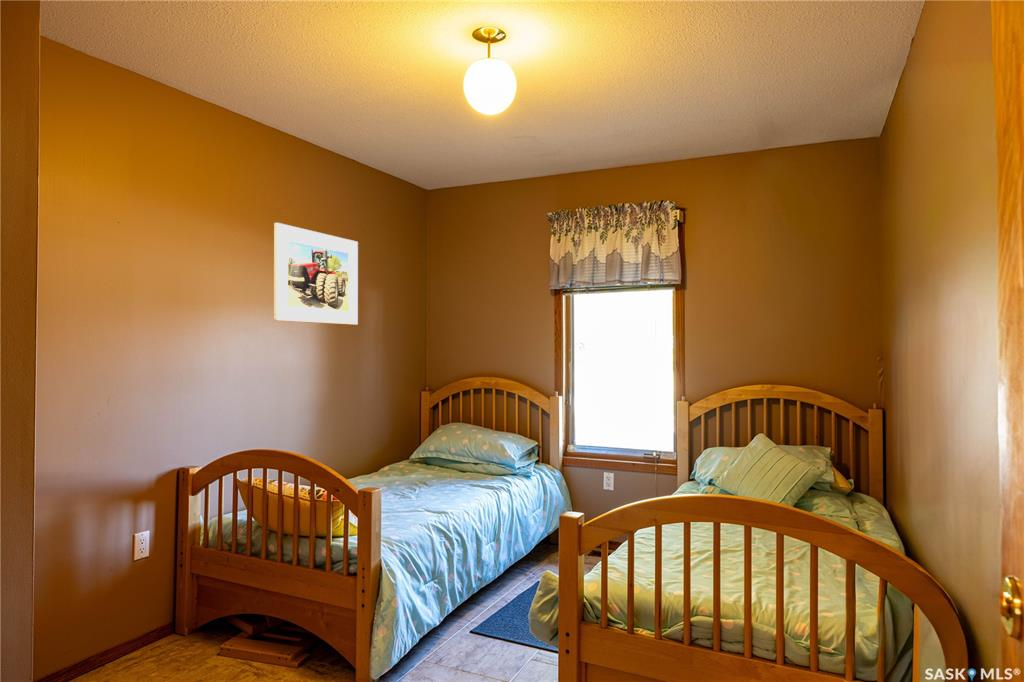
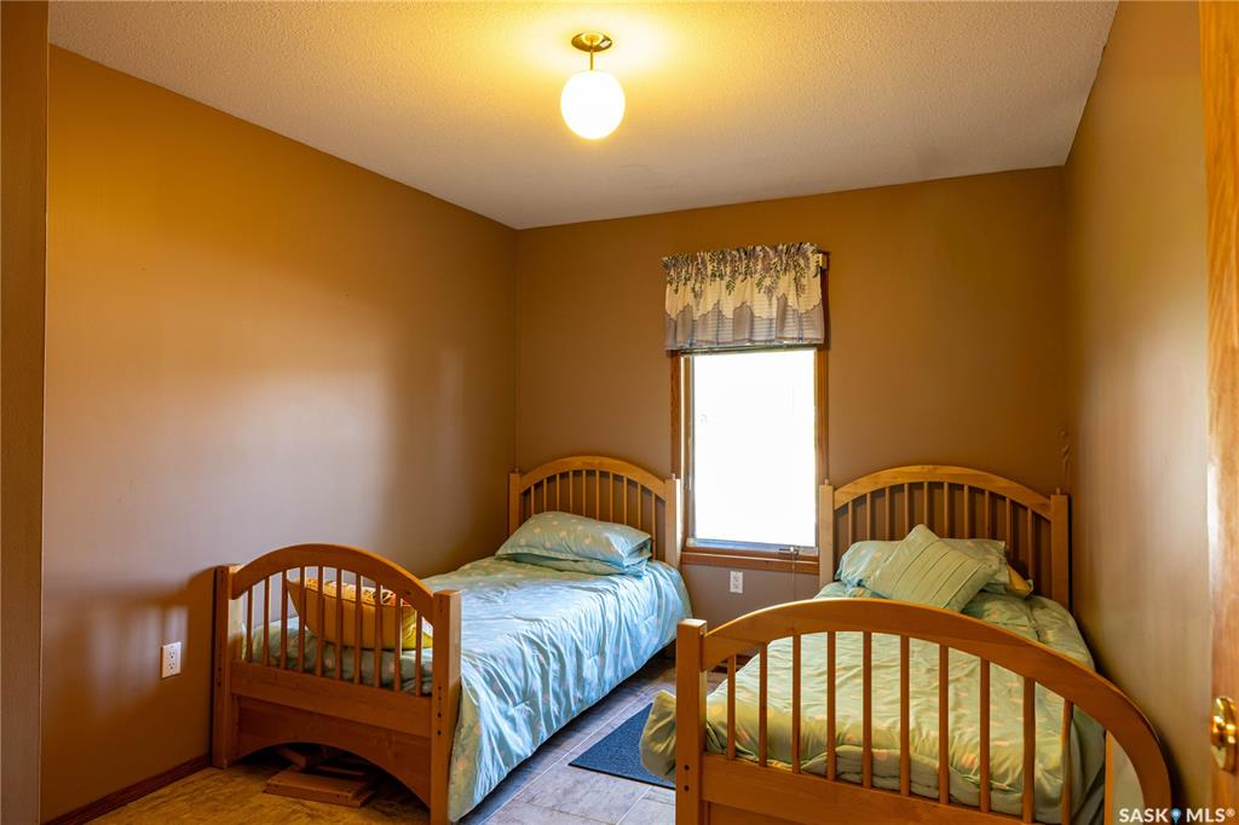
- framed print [273,222,359,326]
